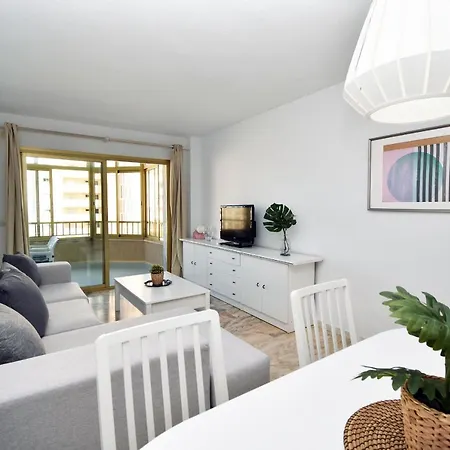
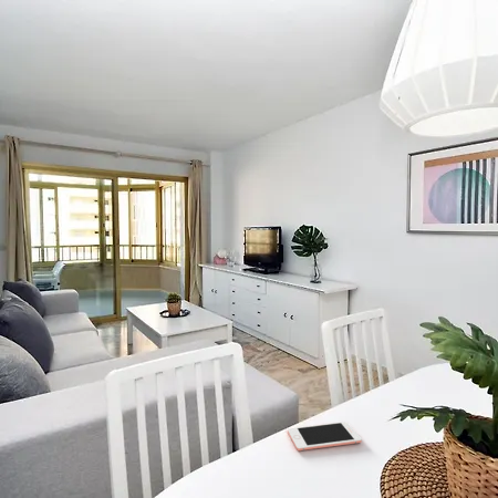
+ cell phone [287,421,363,452]
